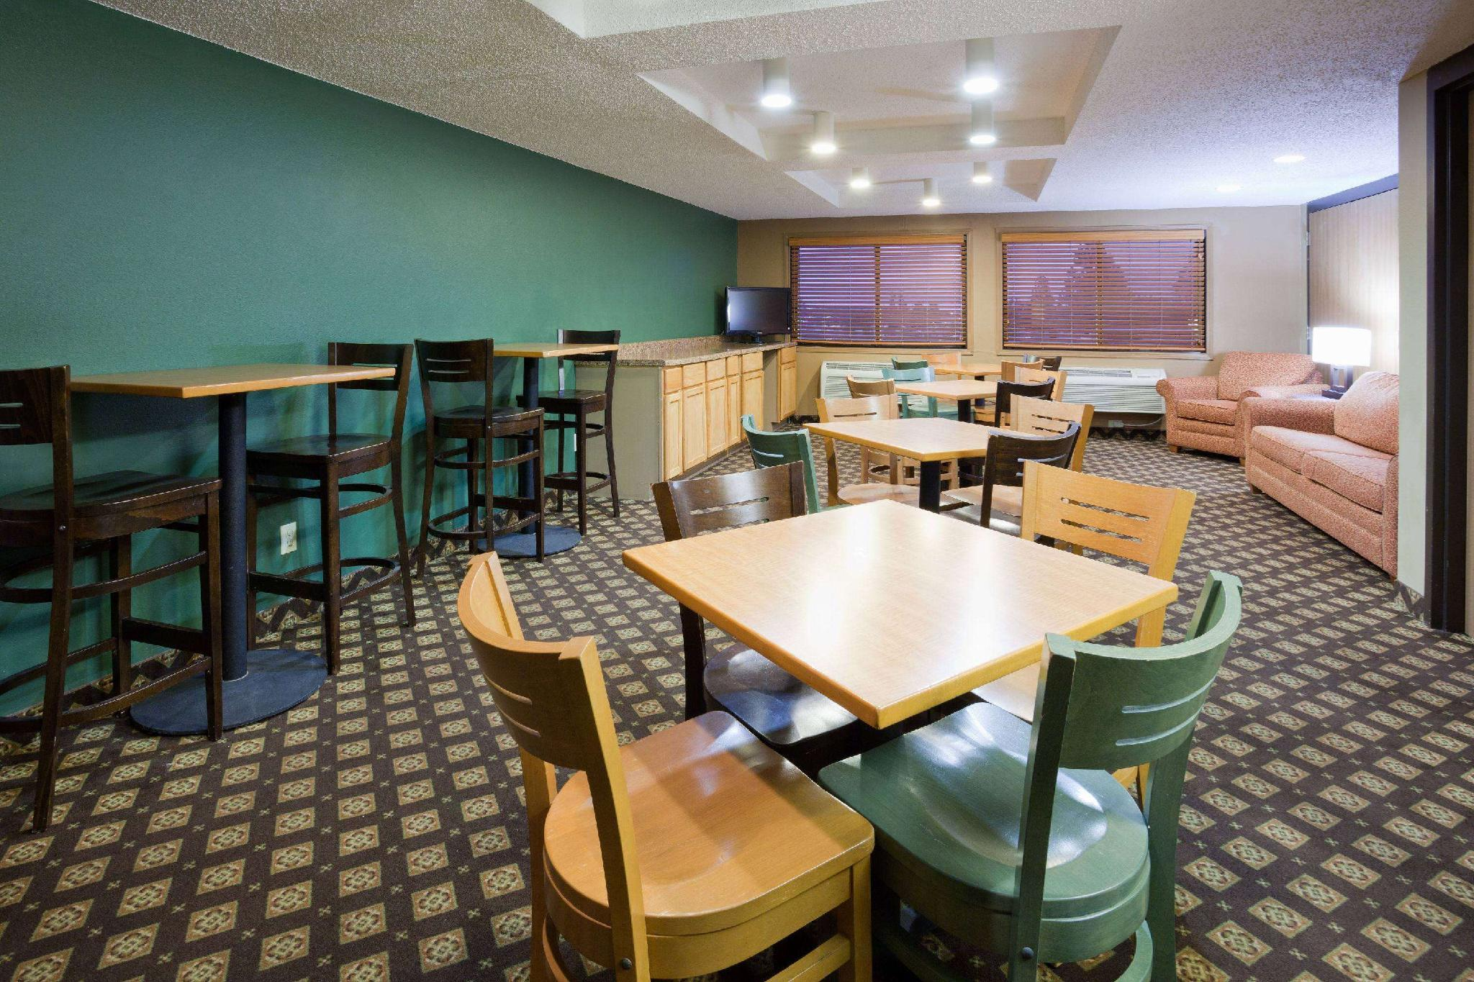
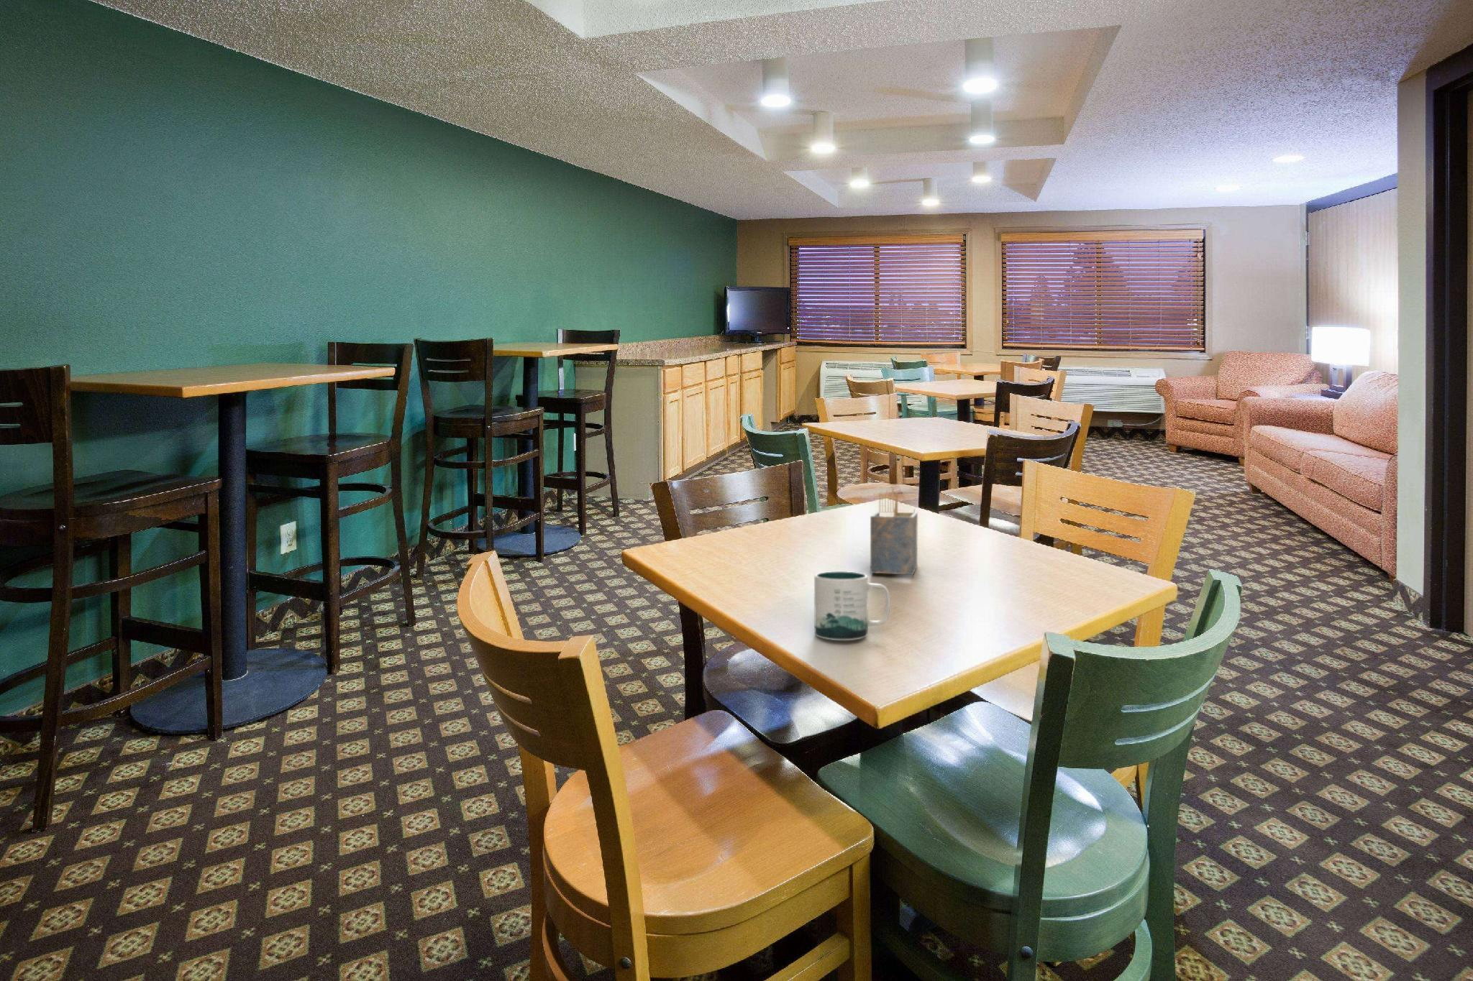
+ mug [814,570,891,642]
+ napkin holder [870,493,919,575]
